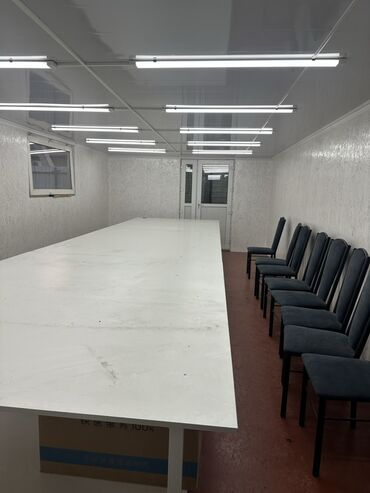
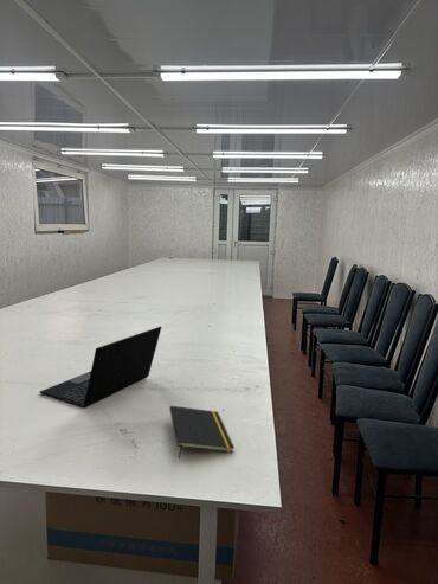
+ notepad [168,405,236,460]
+ laptop [39,326,162,409]
